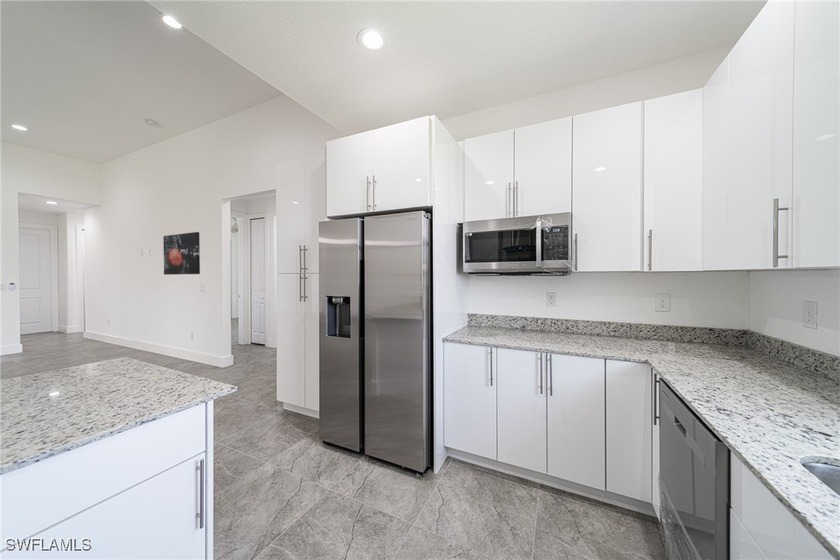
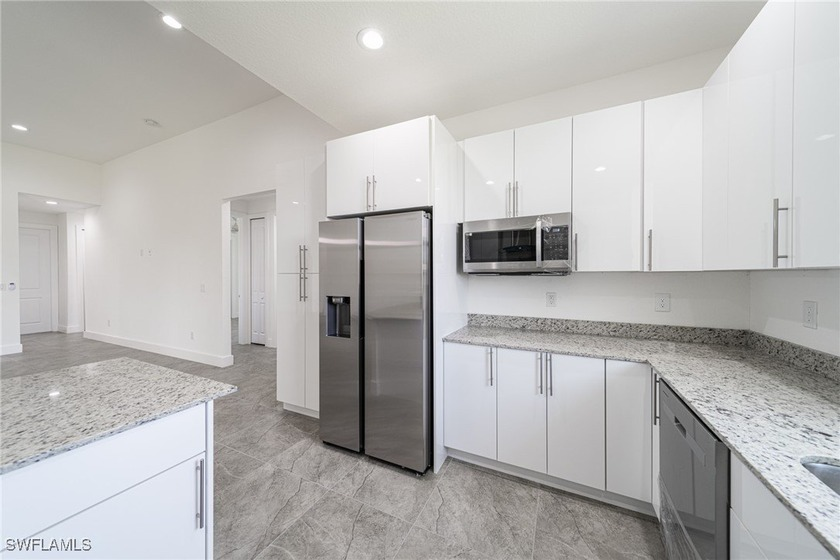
- wall art [162,231,201,276]
